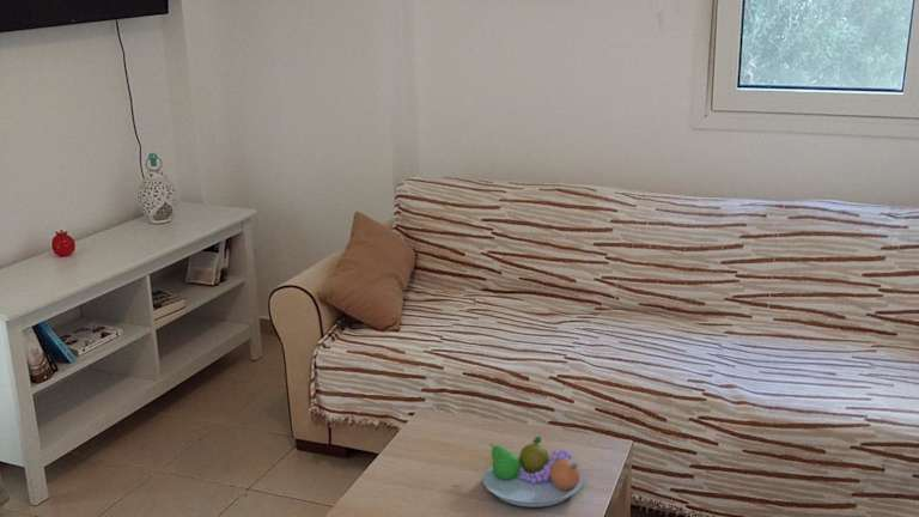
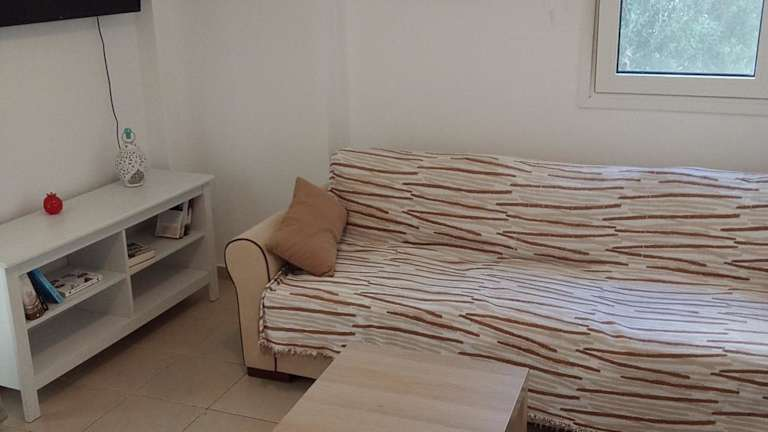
- fruit bowl [481,436,584,509]
